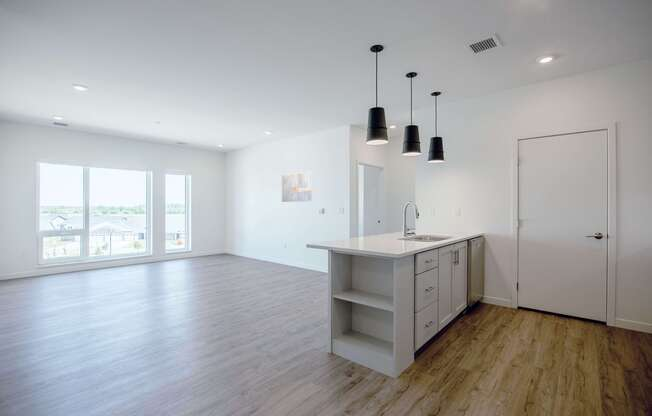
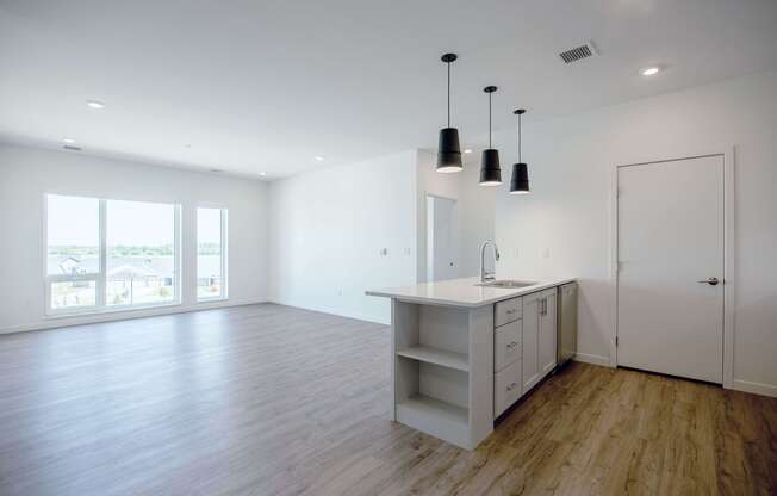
- wall art [281,171,313,203]
